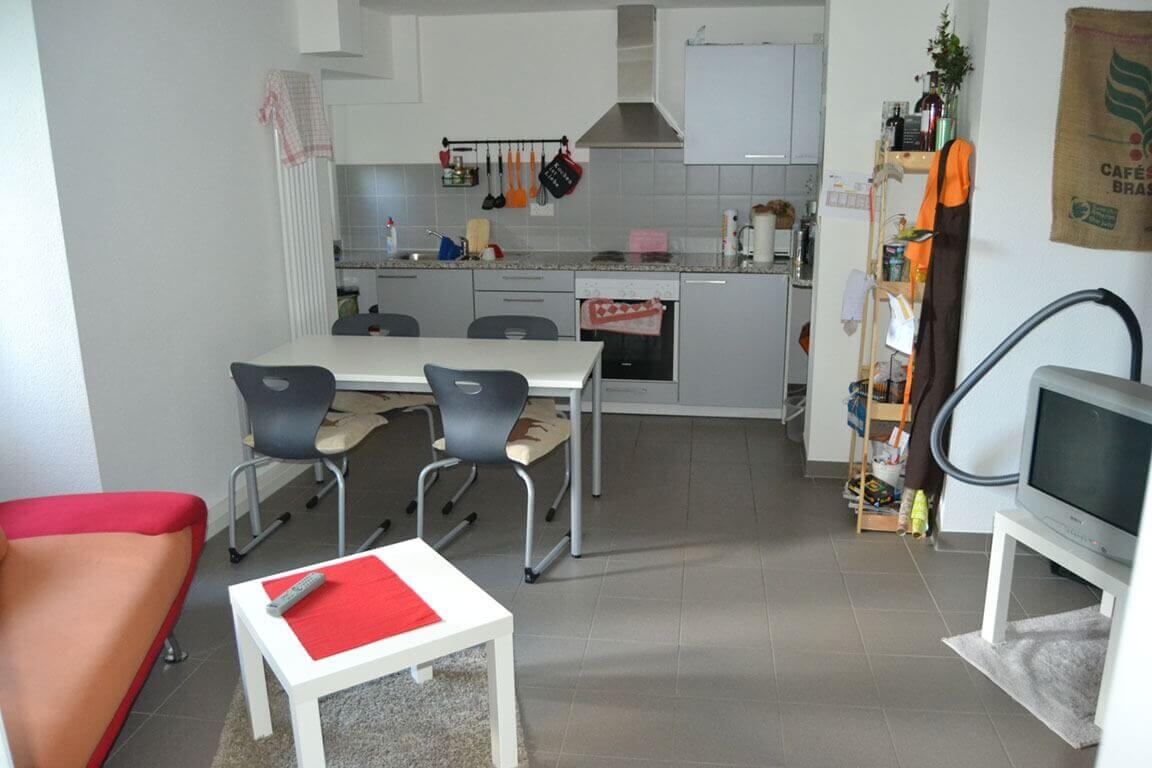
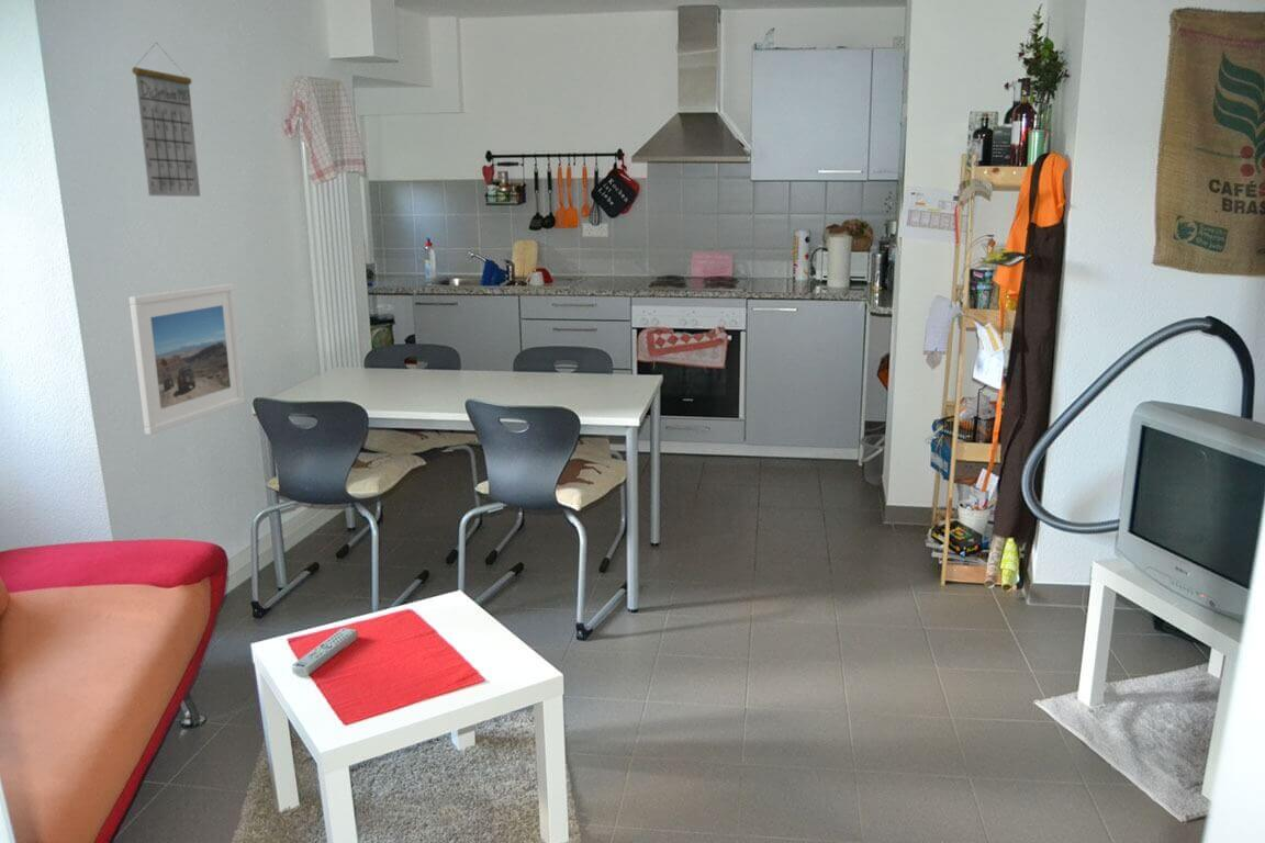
+ calendar [131,42,201,198]
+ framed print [127,283,245,436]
